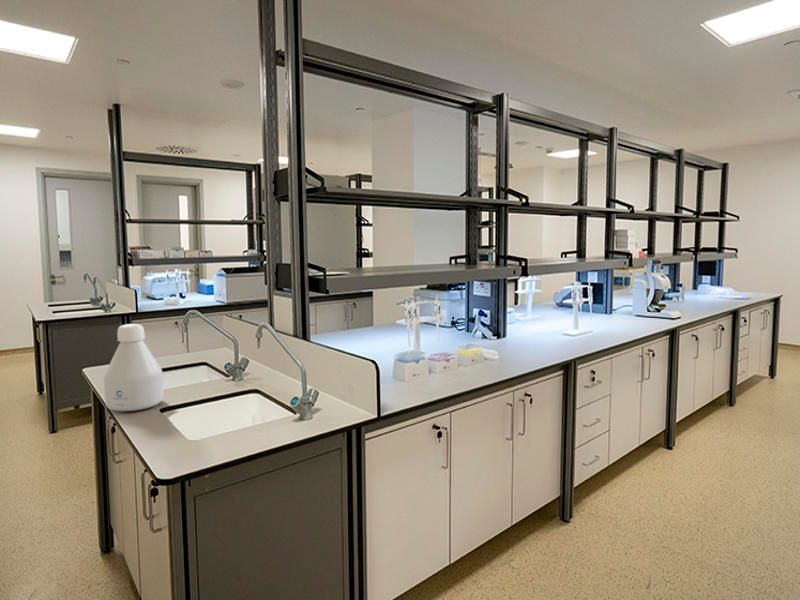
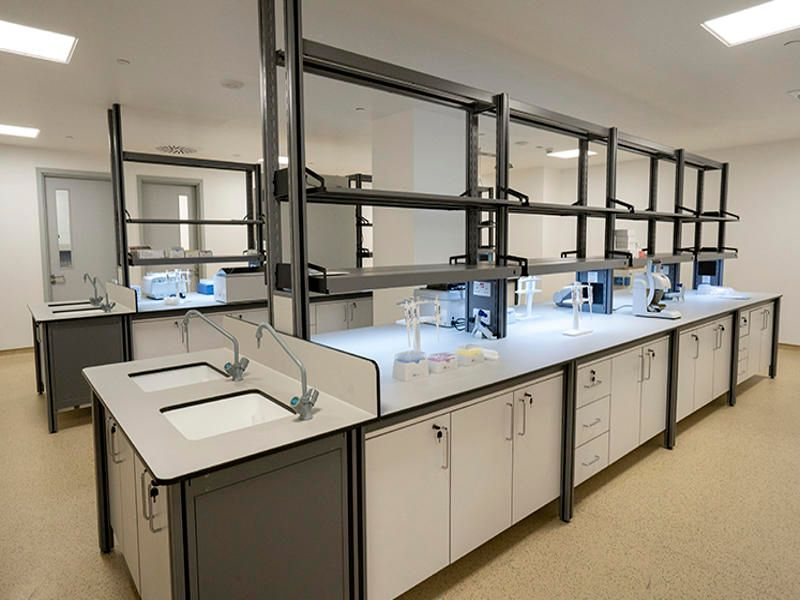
- bottle [103,323,165,412]
